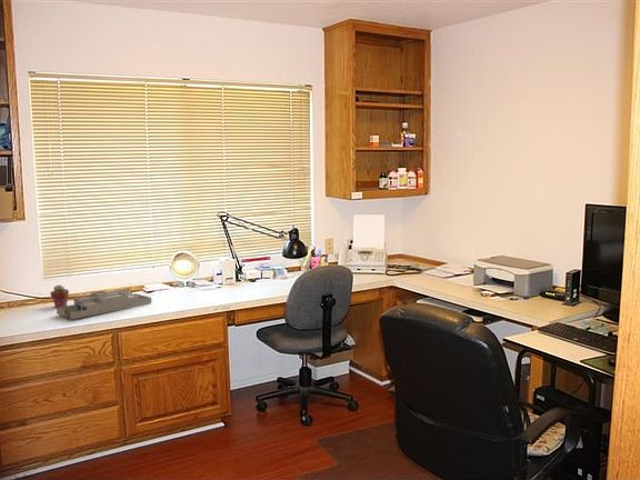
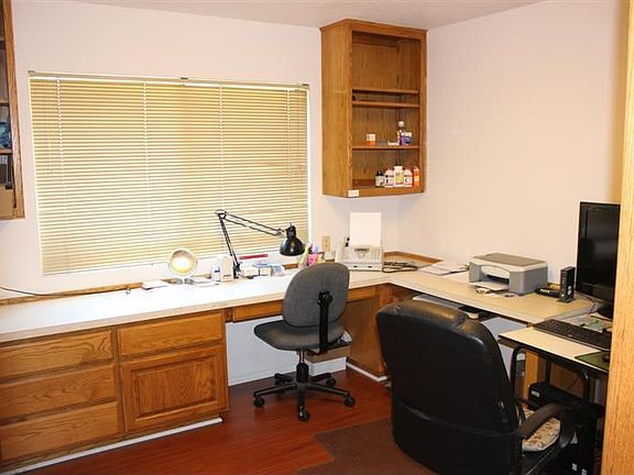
- potted succulent [49,284,70,309]
- desk organizer [56,288,152,320]
